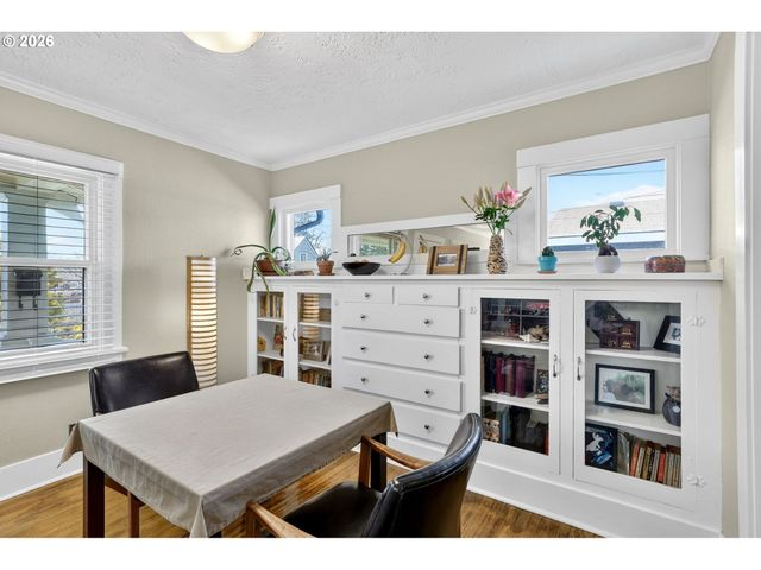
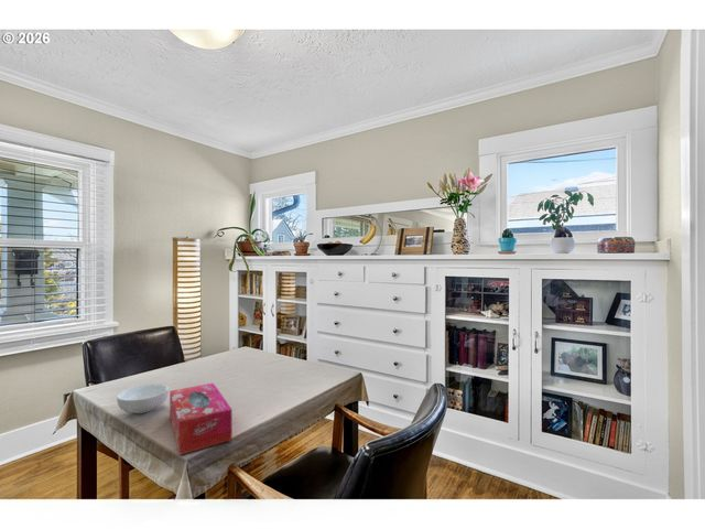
+ tissue box [169,381,234,456]
+ cereal bowl [116,382,170,414]
